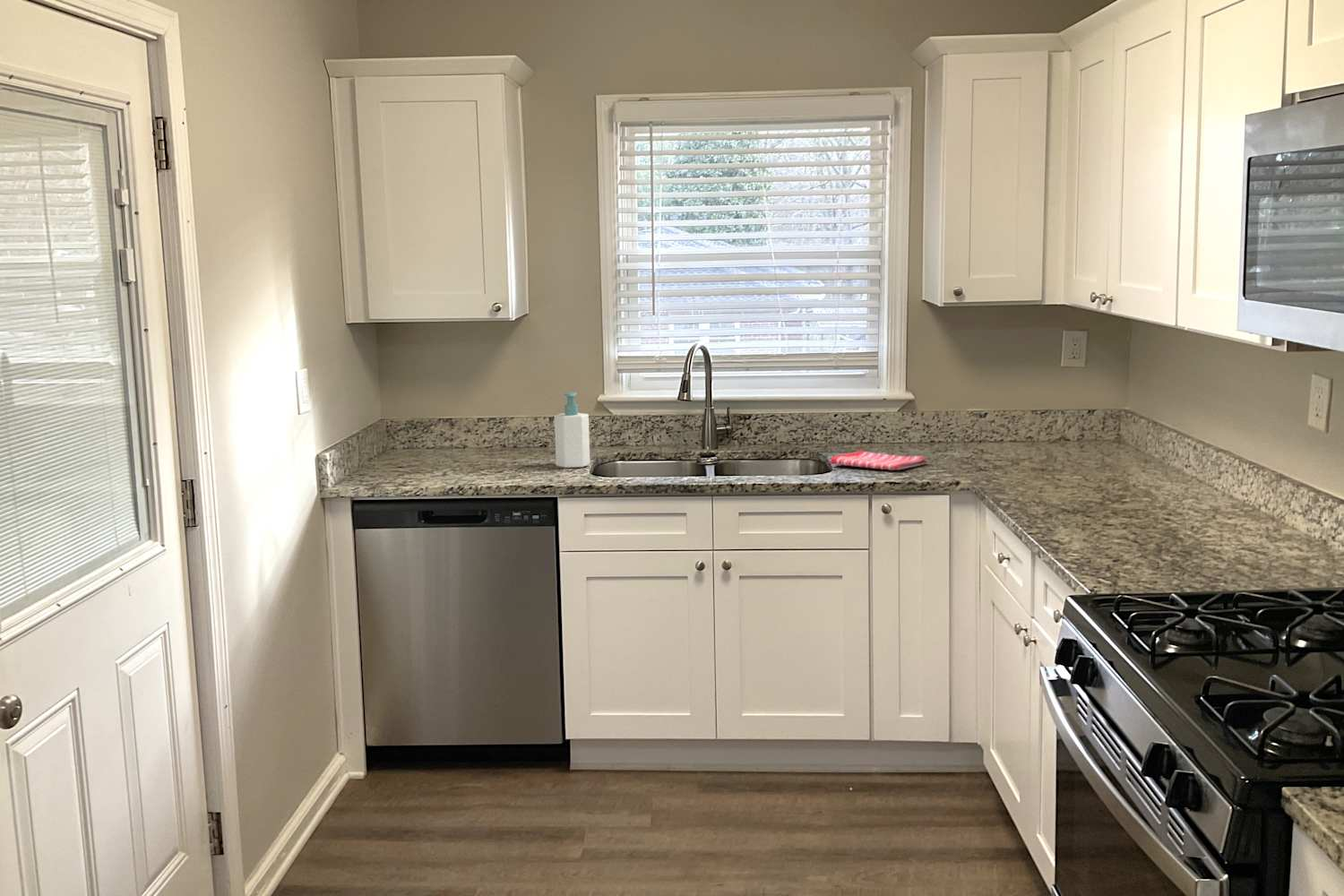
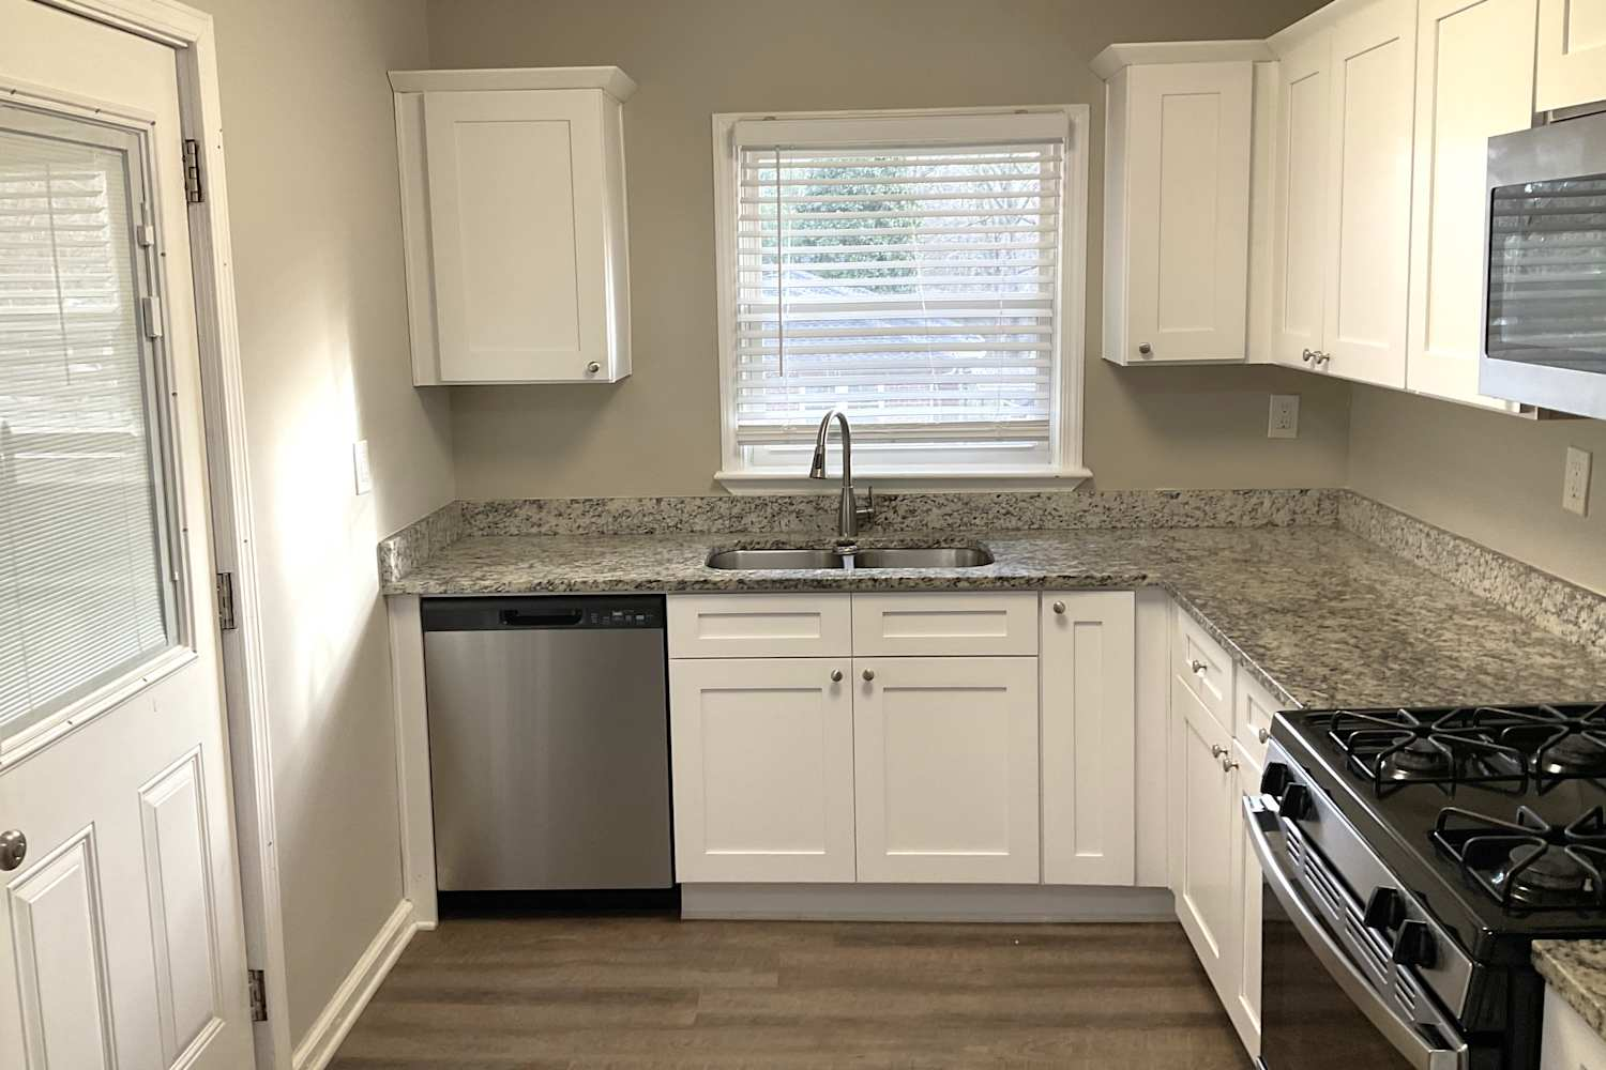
- soap bottle [554,392,591,469]
- dish towel [830,450,927,471]
